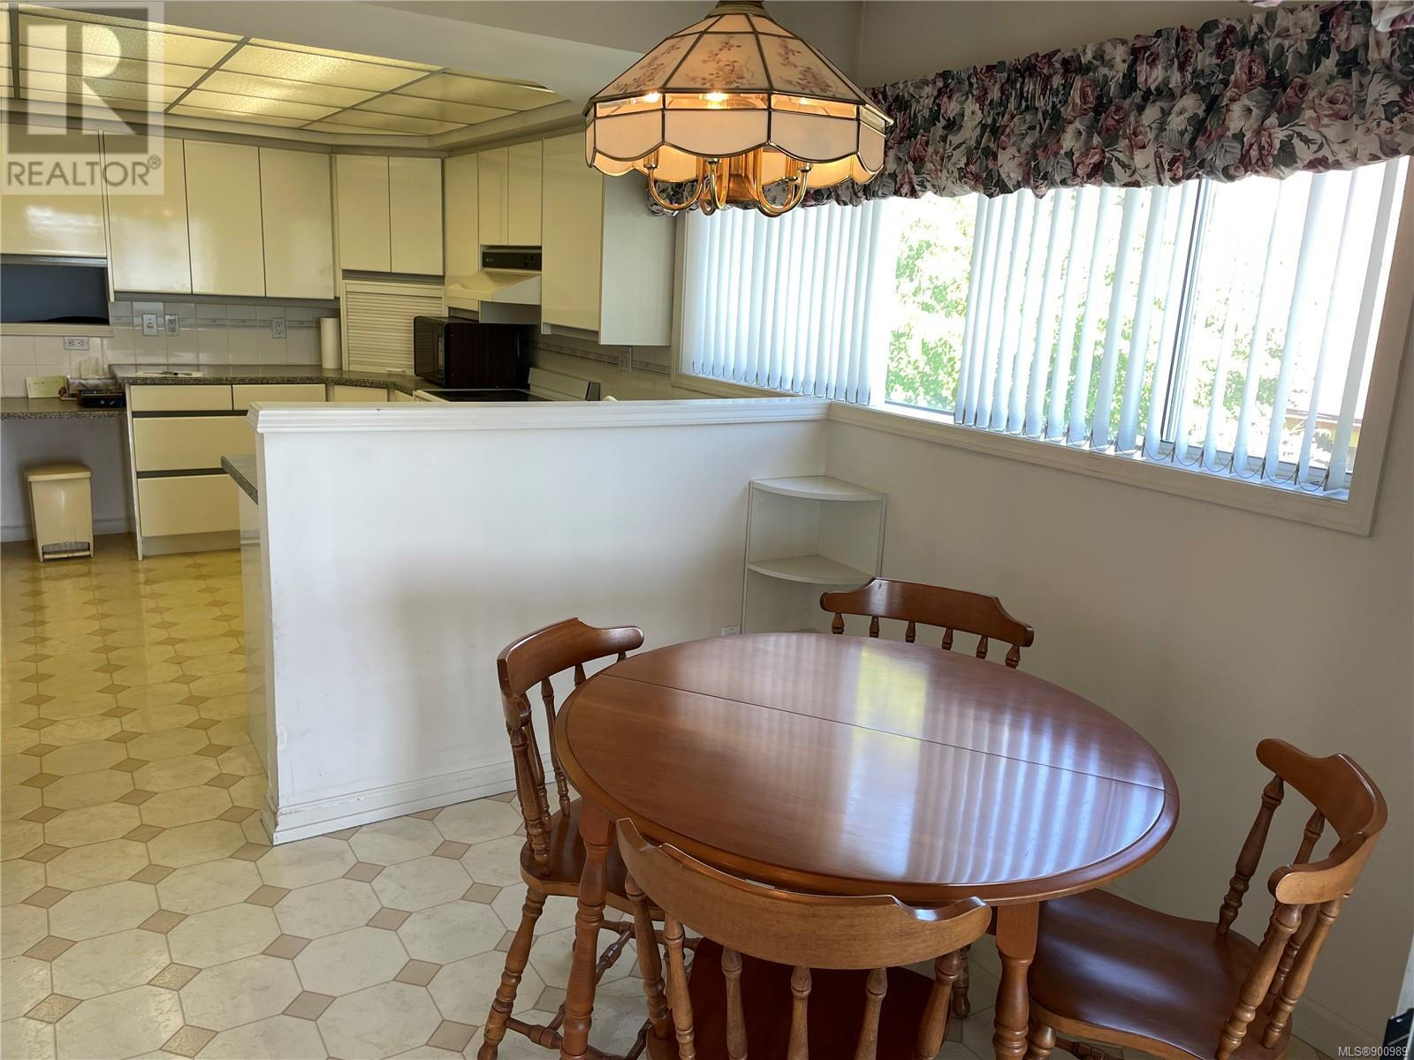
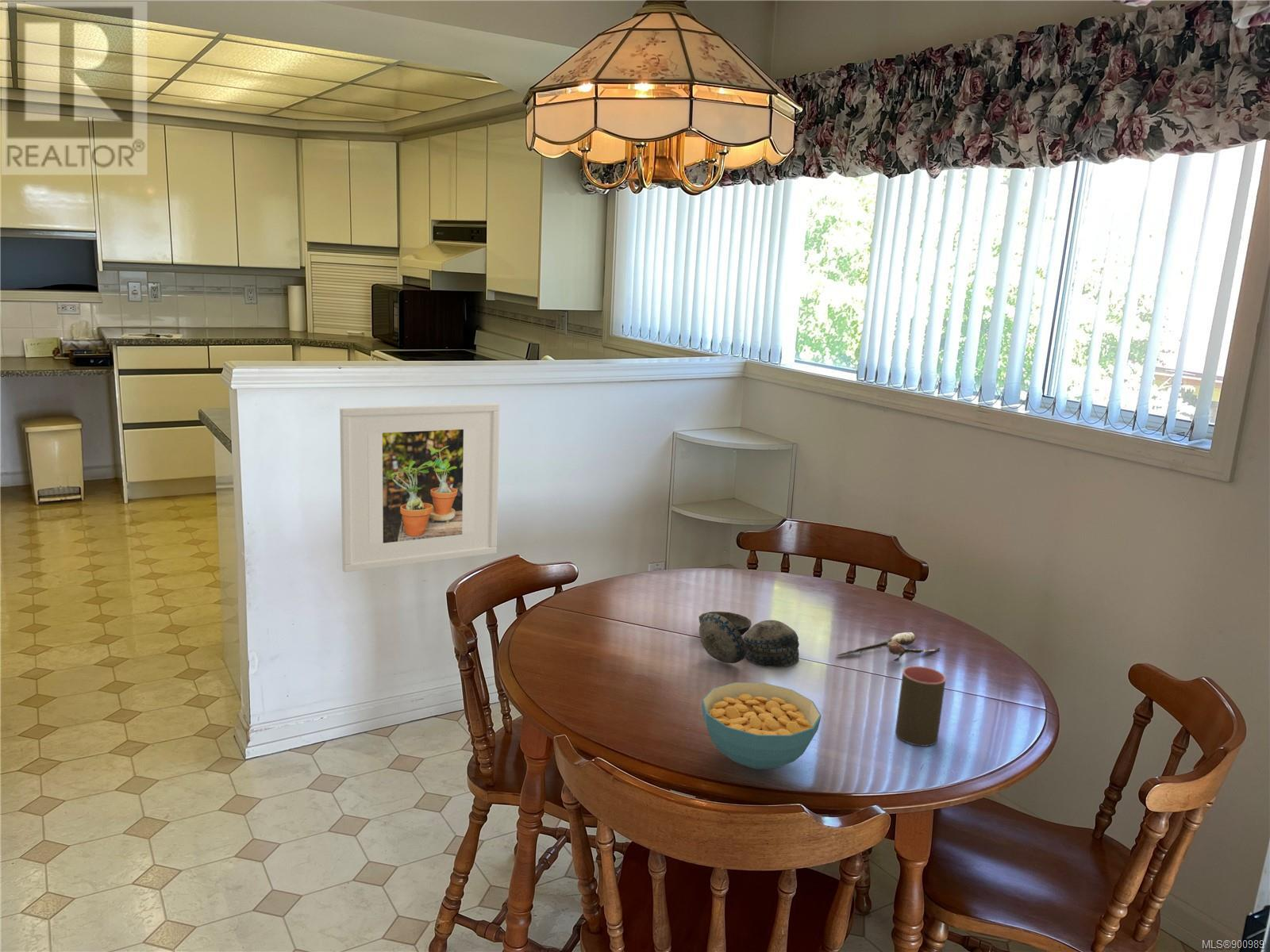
+ cereal bowl [701,681,822,770]
+ cup [895,666,947,747]
+ decorative bowl [698,611,800,668]
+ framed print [339,402,500,573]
+ spoon [836,631,941,662]
